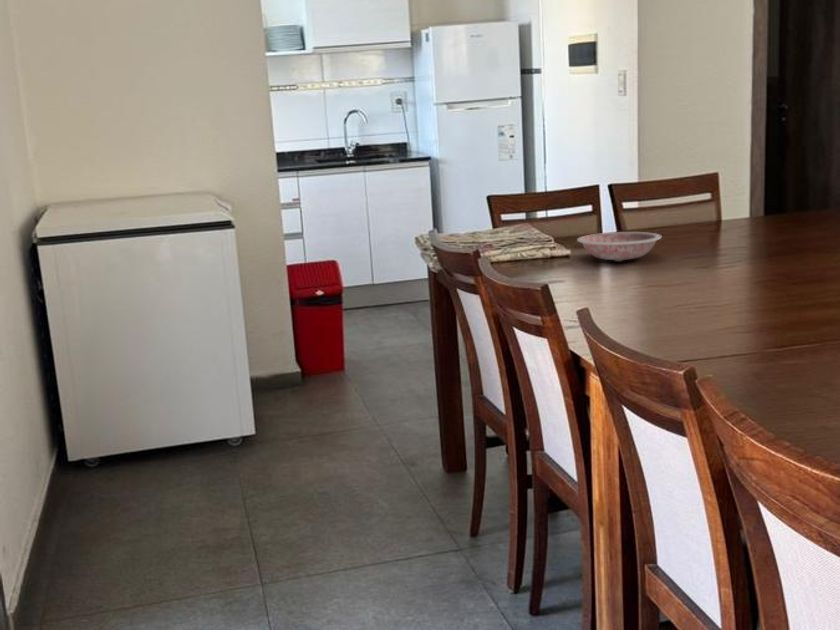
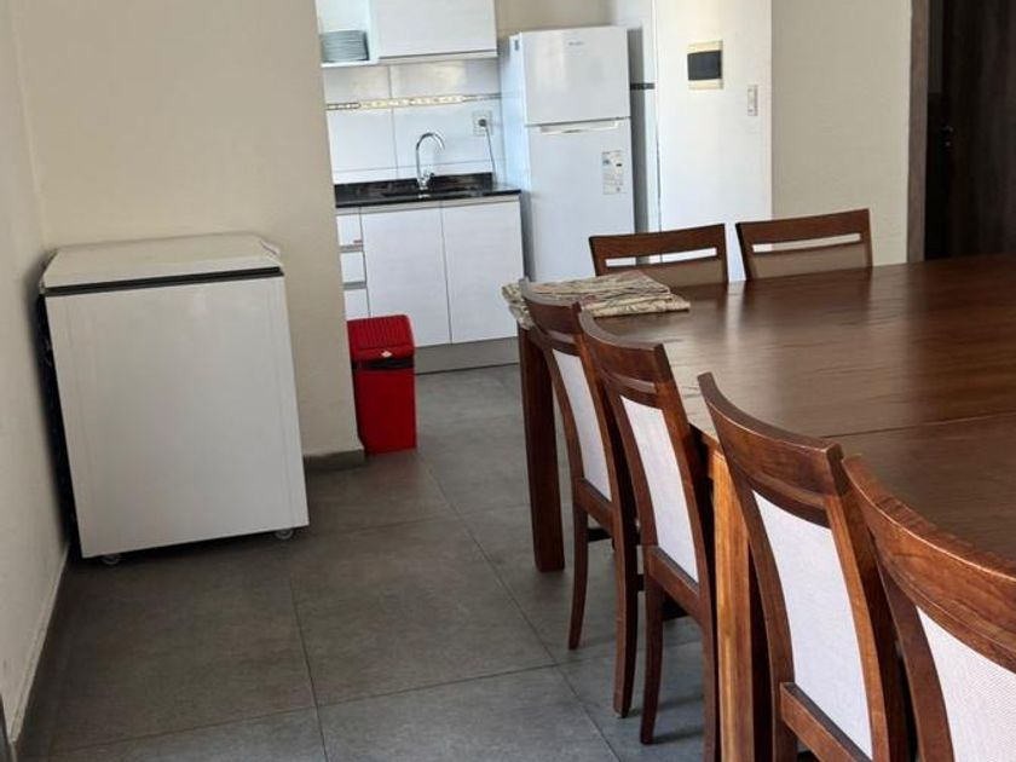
- bowl [576,231,662,262]
